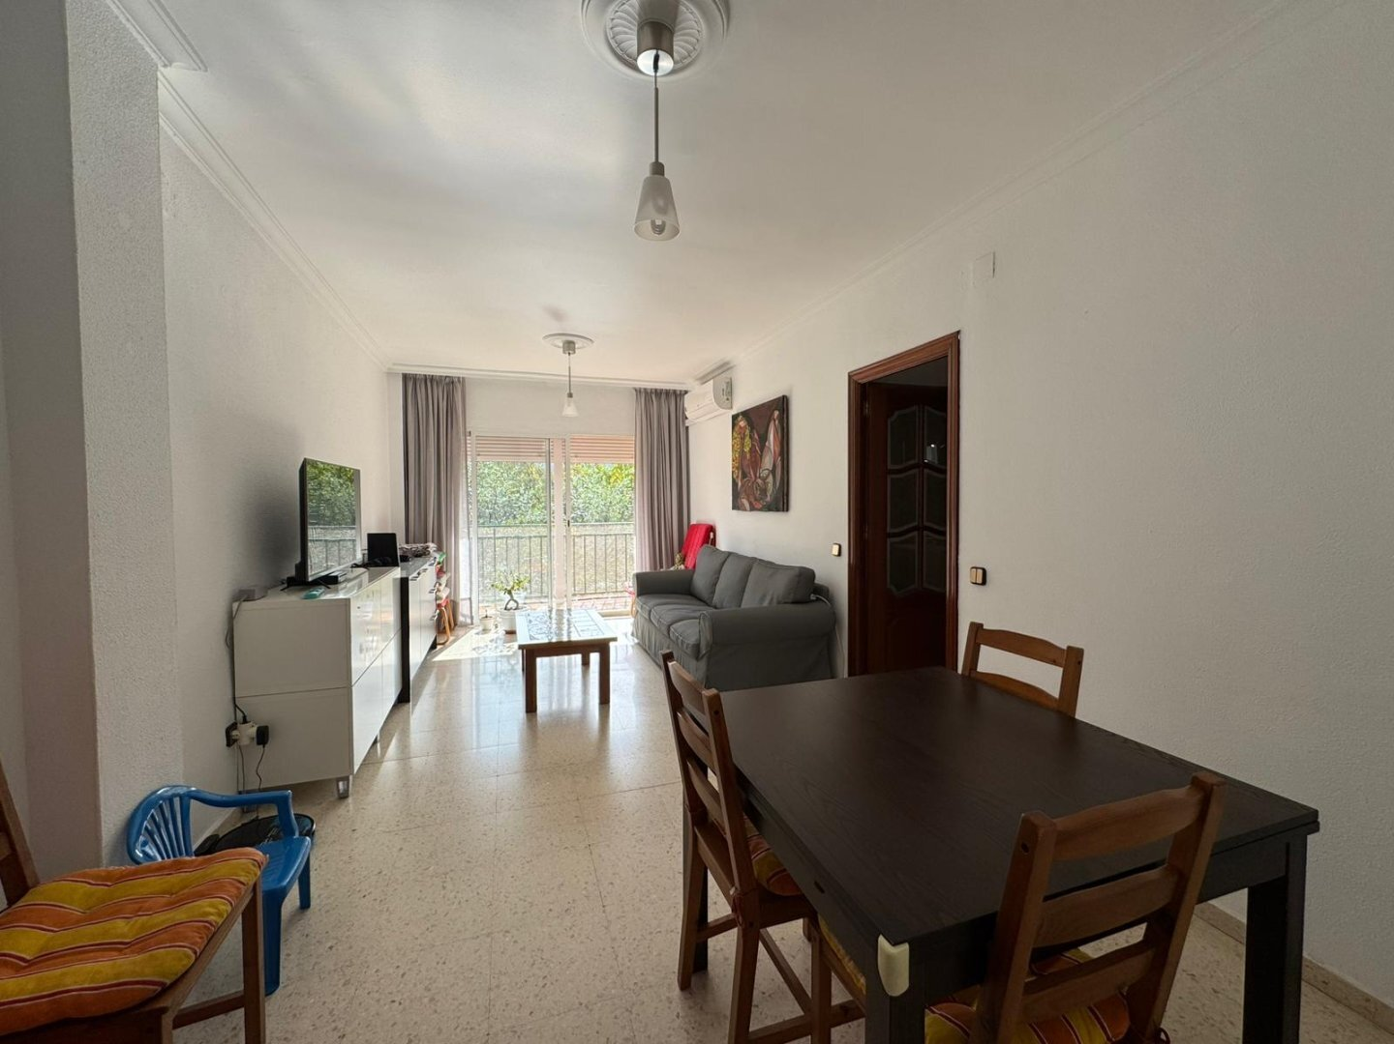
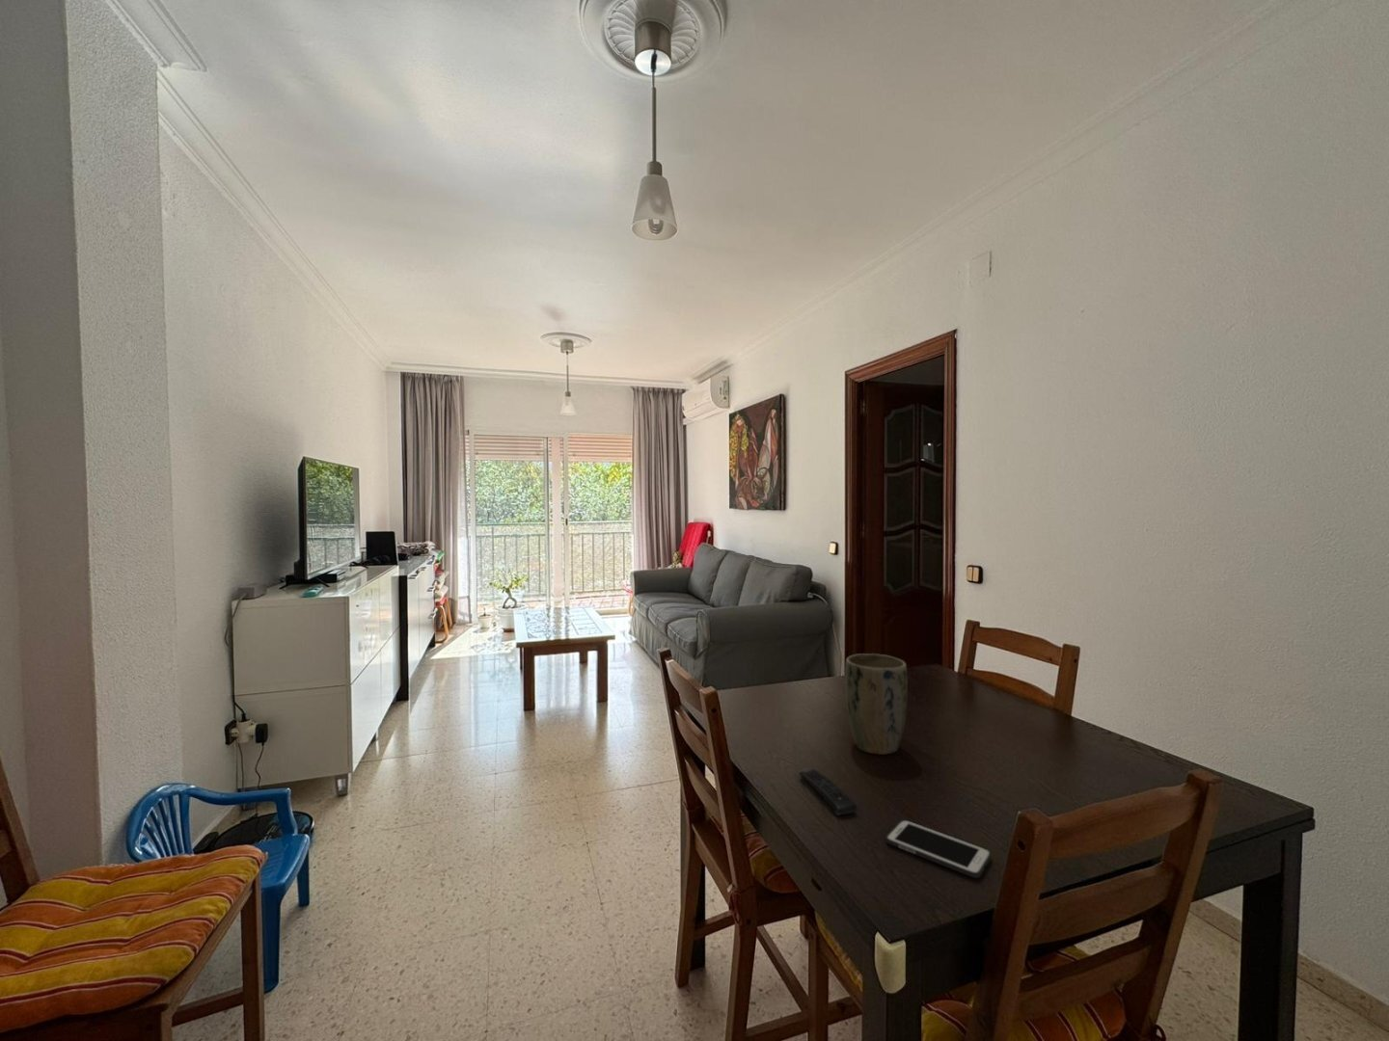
+ remote control [798,768,859,817]
+ plant pot [844,653,909,756]
+ cell phone [885,818,993,879]
